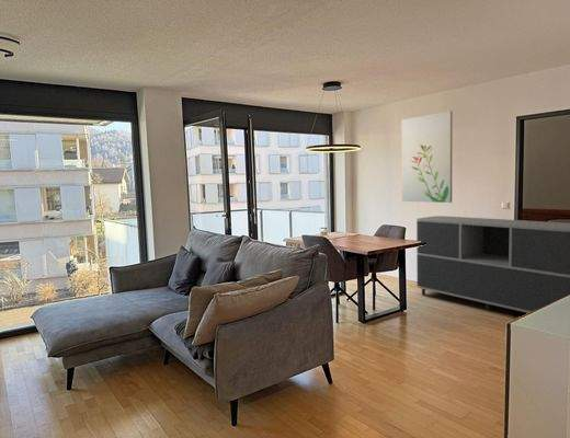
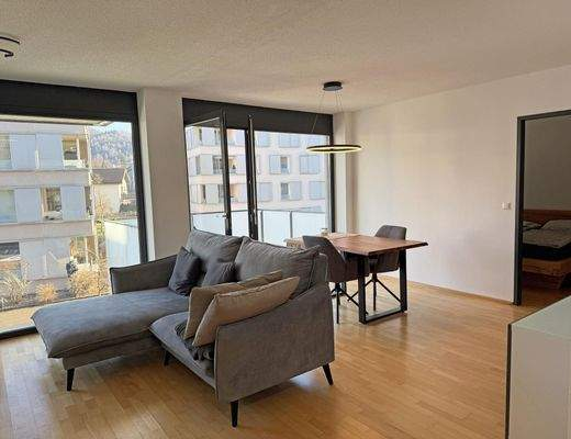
- wall art [400,110,454,204]
- sideboard [415,215,570,314]
